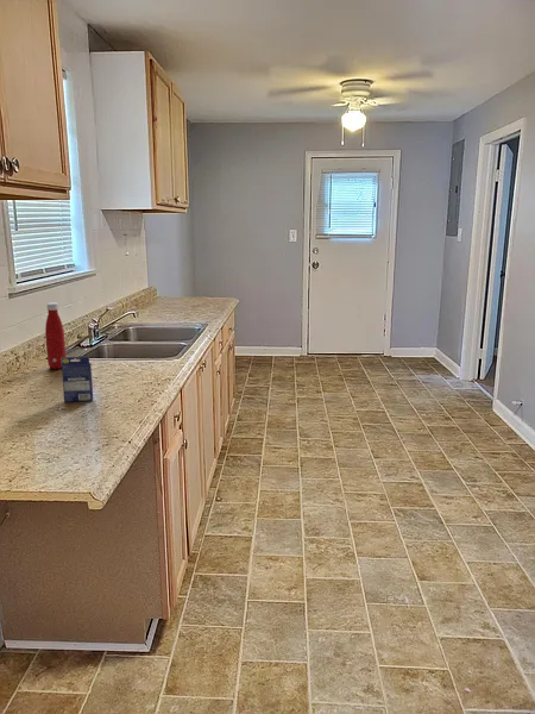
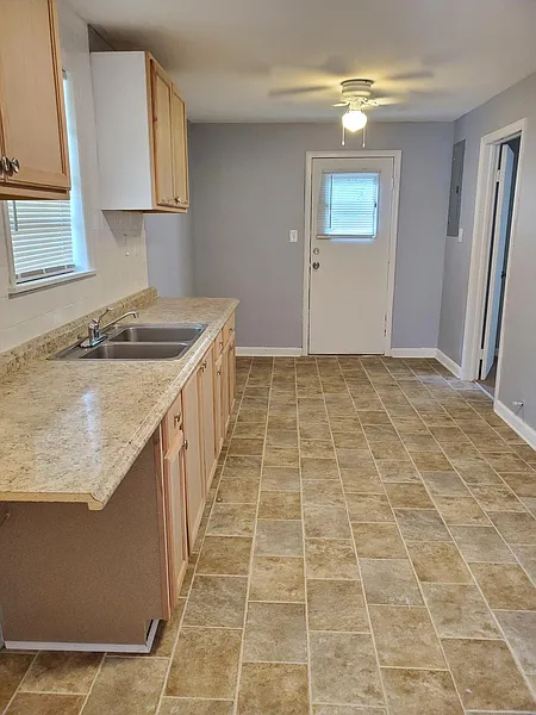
- small box [61,356,94,403]
- bottle [44,301,67,370]
